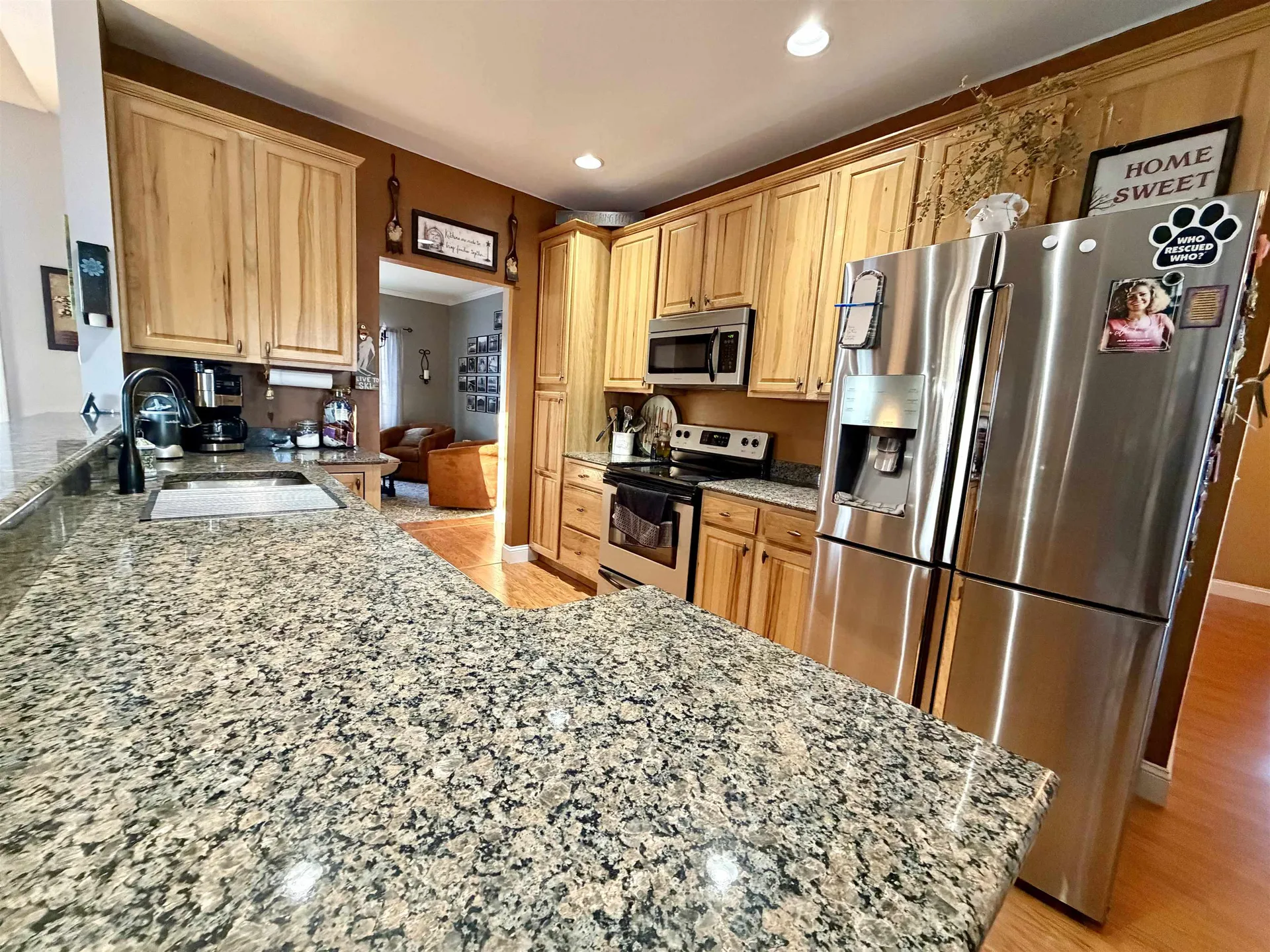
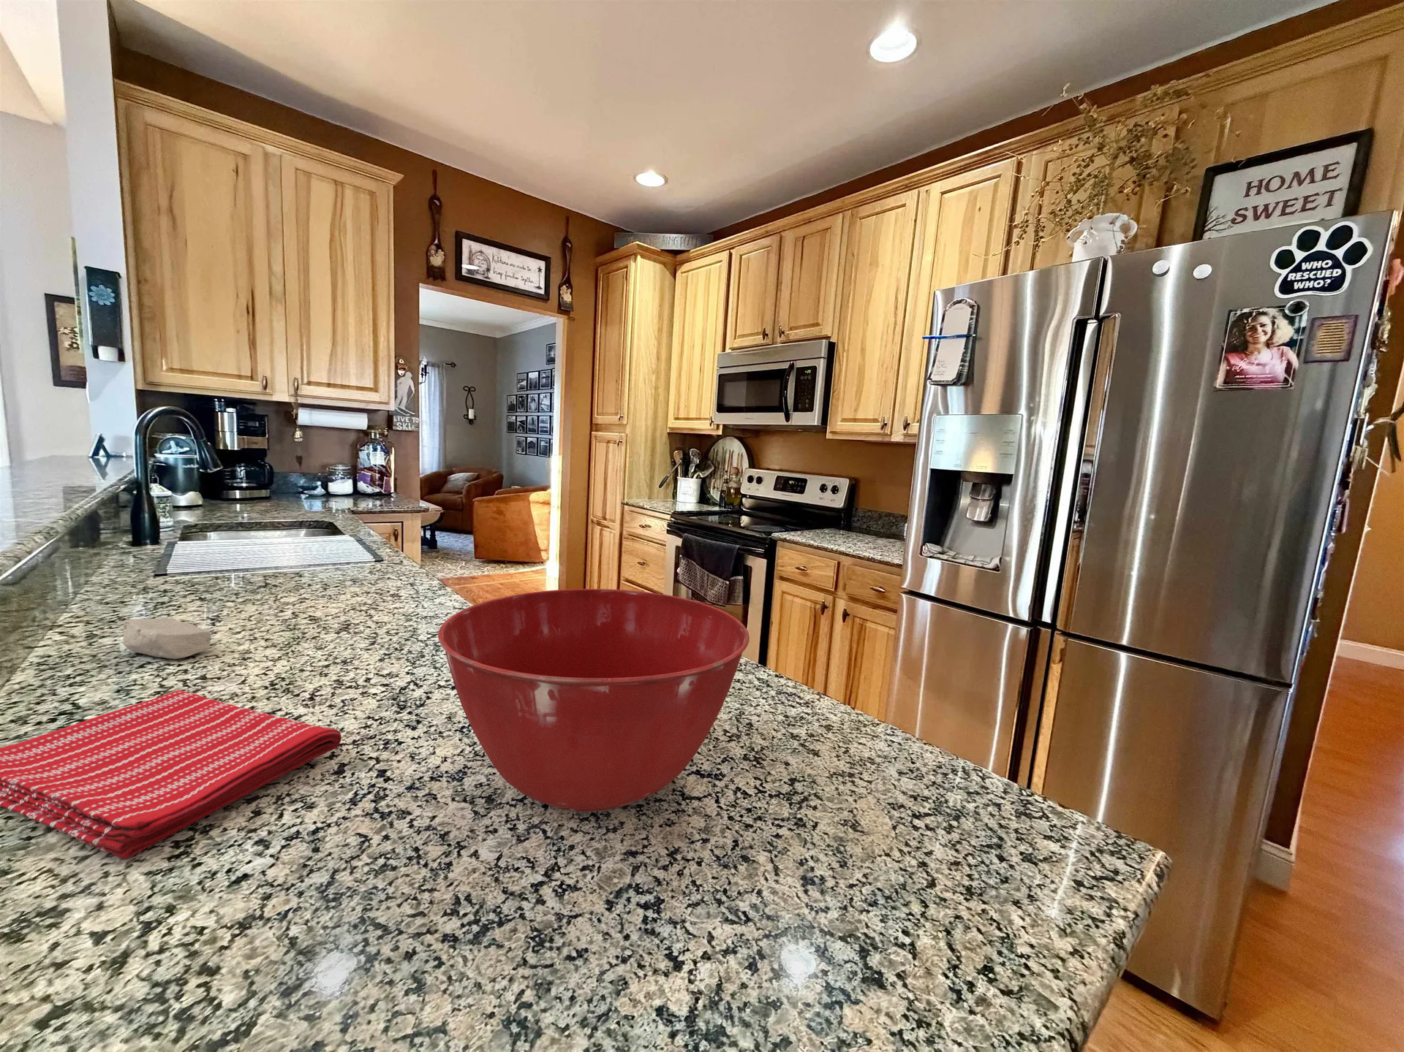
+ dish towel [0,690,343,859]
+ mixing bowl [438,588,751,812]
+ soap bar [122,618,211,660]
